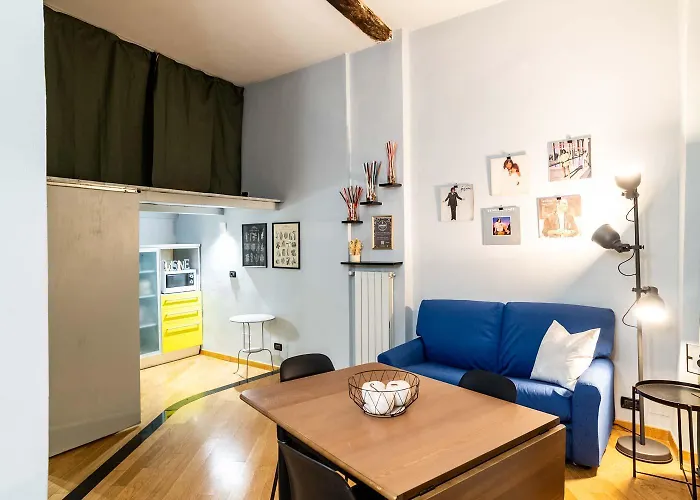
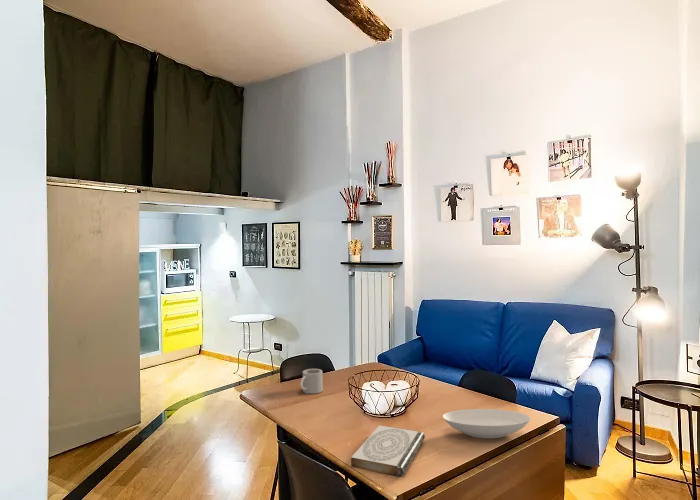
+ book [350,424,426,477]
+ mug [299,368,324,395]
+ bowl [442,408,532,439]
